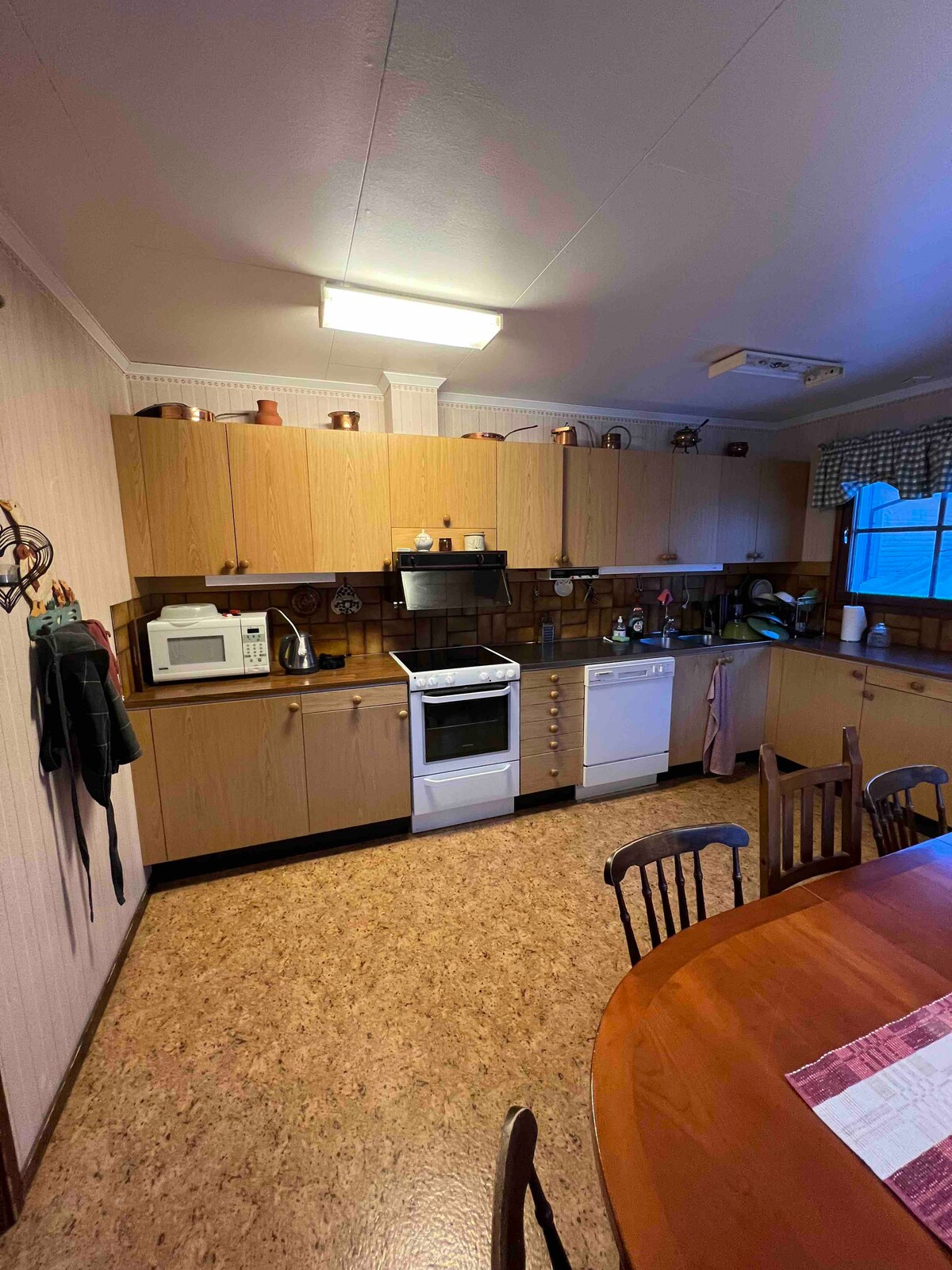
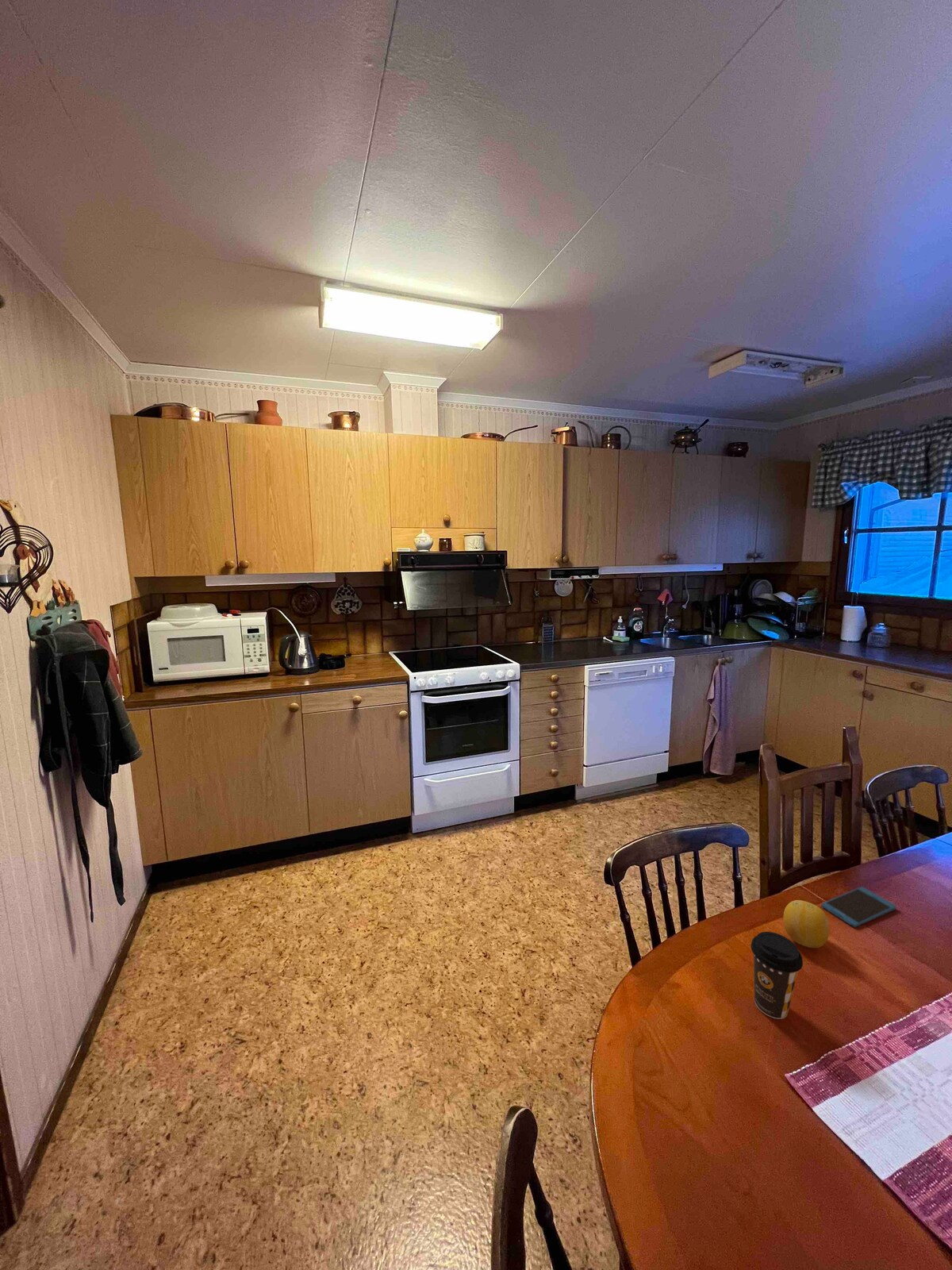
+ smartphone [820,886,897,928]
+ fruit [782,899,831,949]
+ coffee cup [750,931,804,1020]
